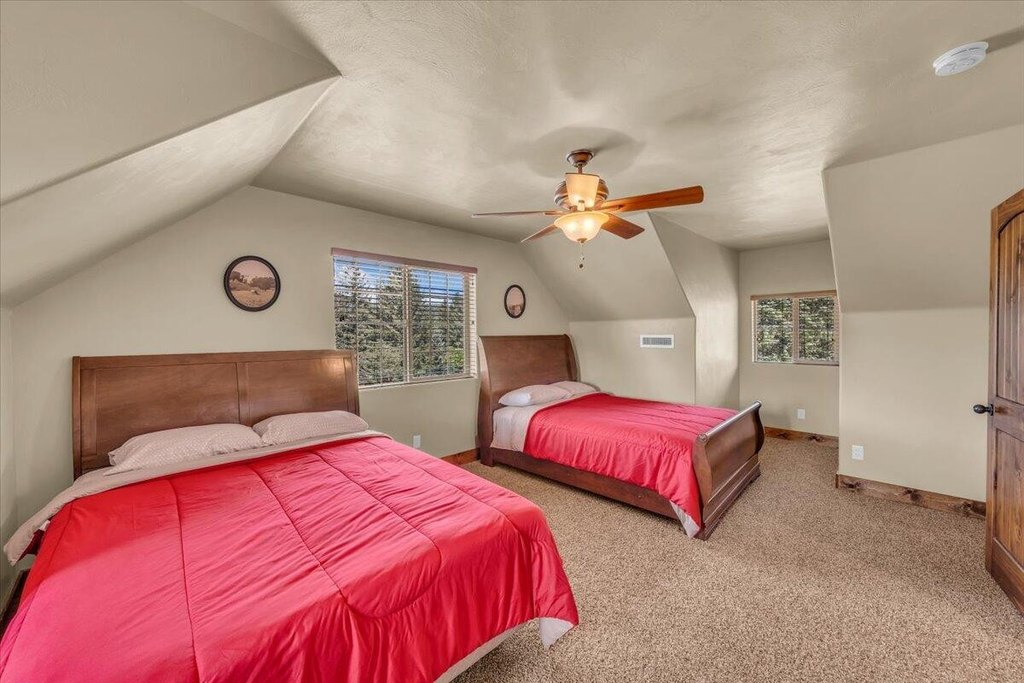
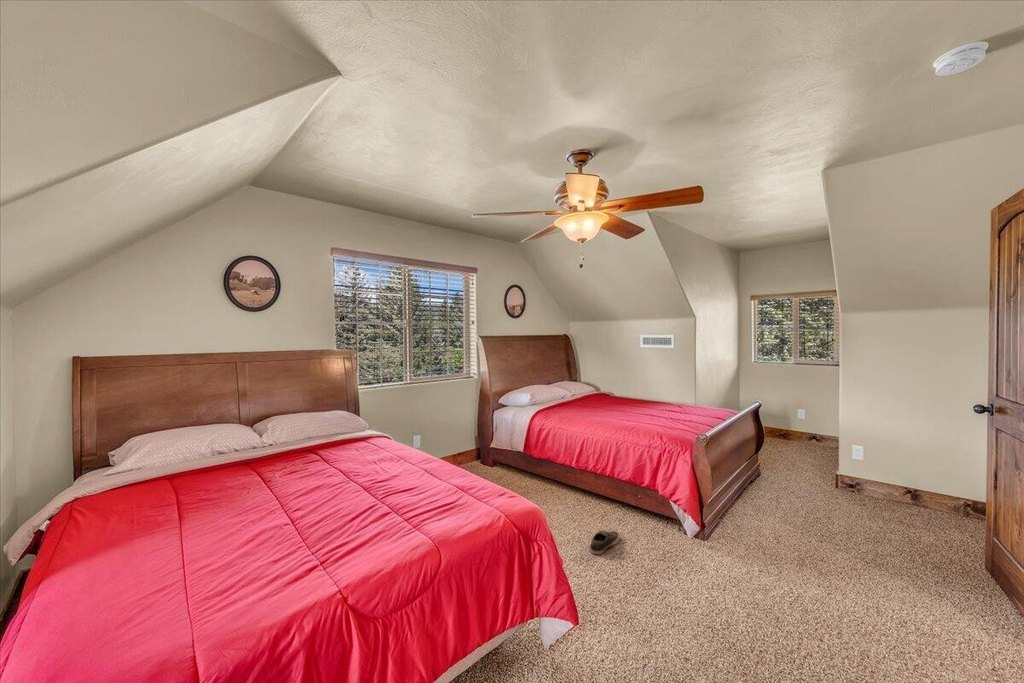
+ shoe [589,530,621,555]
